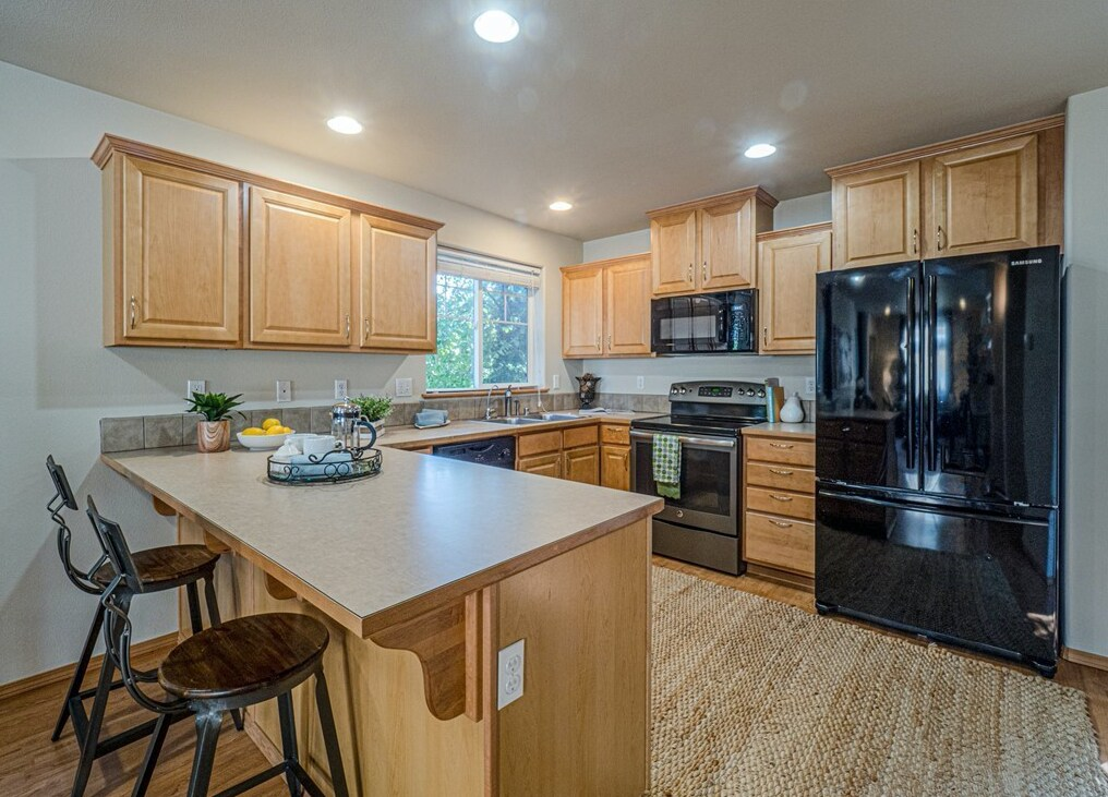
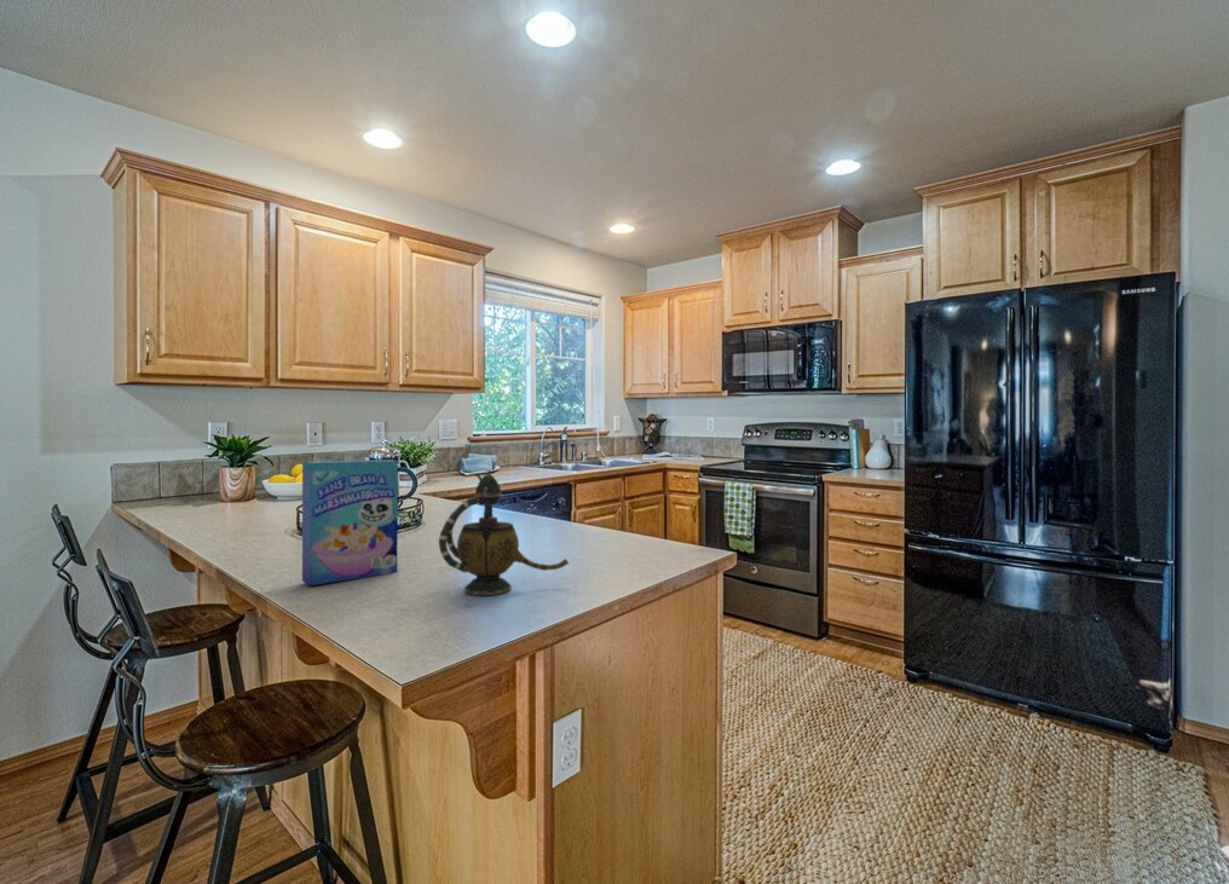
+ cereal box [301,458,399,587]
+ teapot [438,472,570,596]
